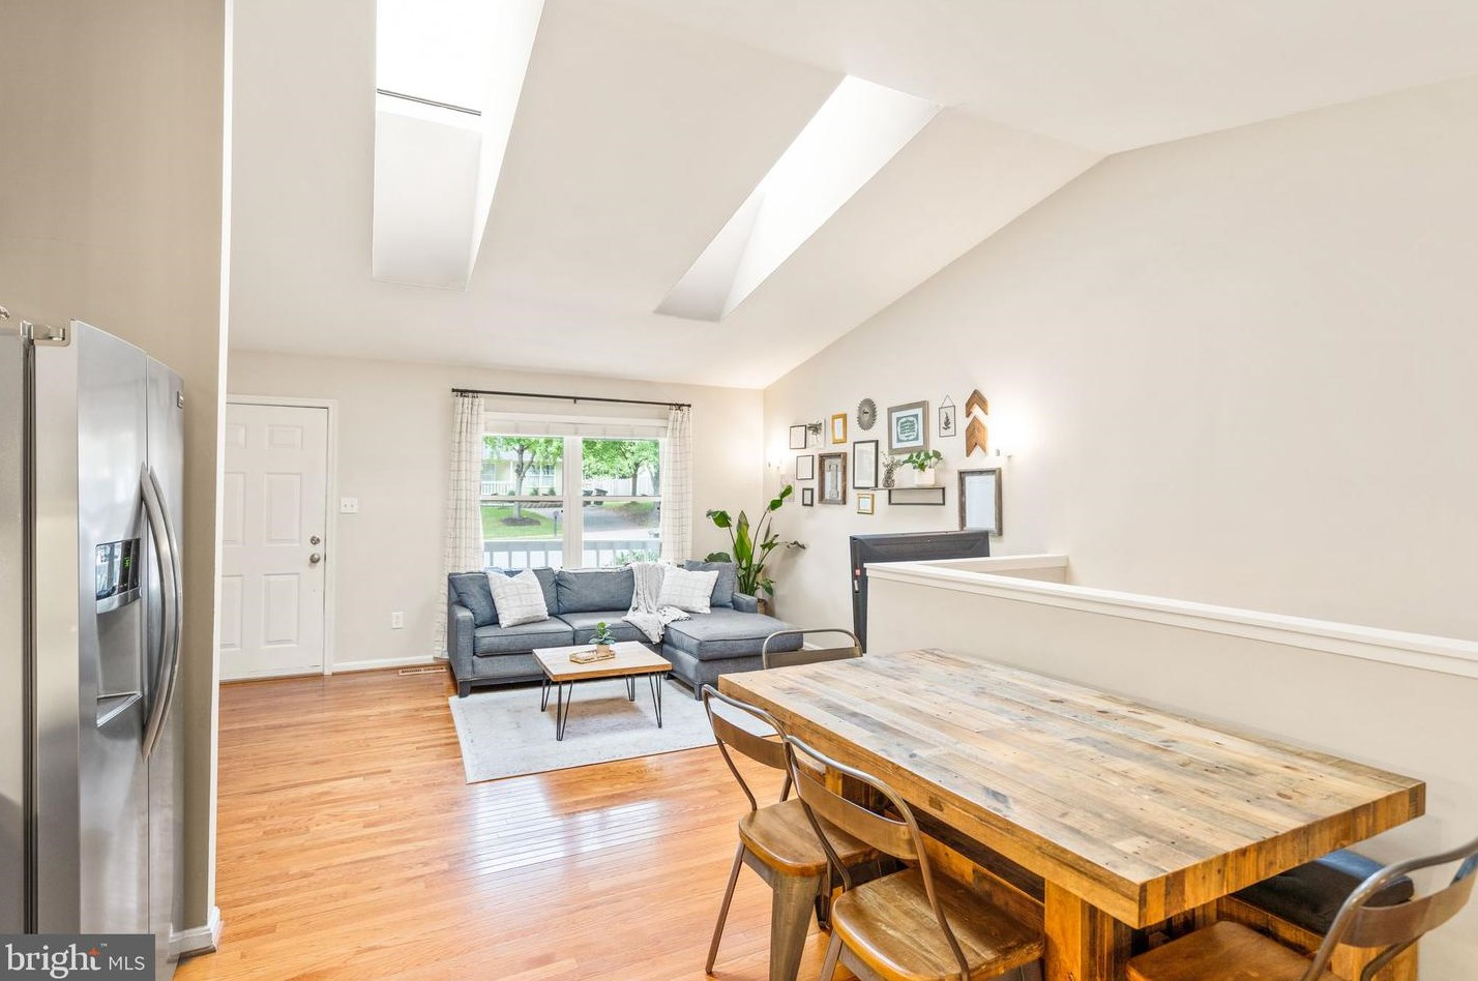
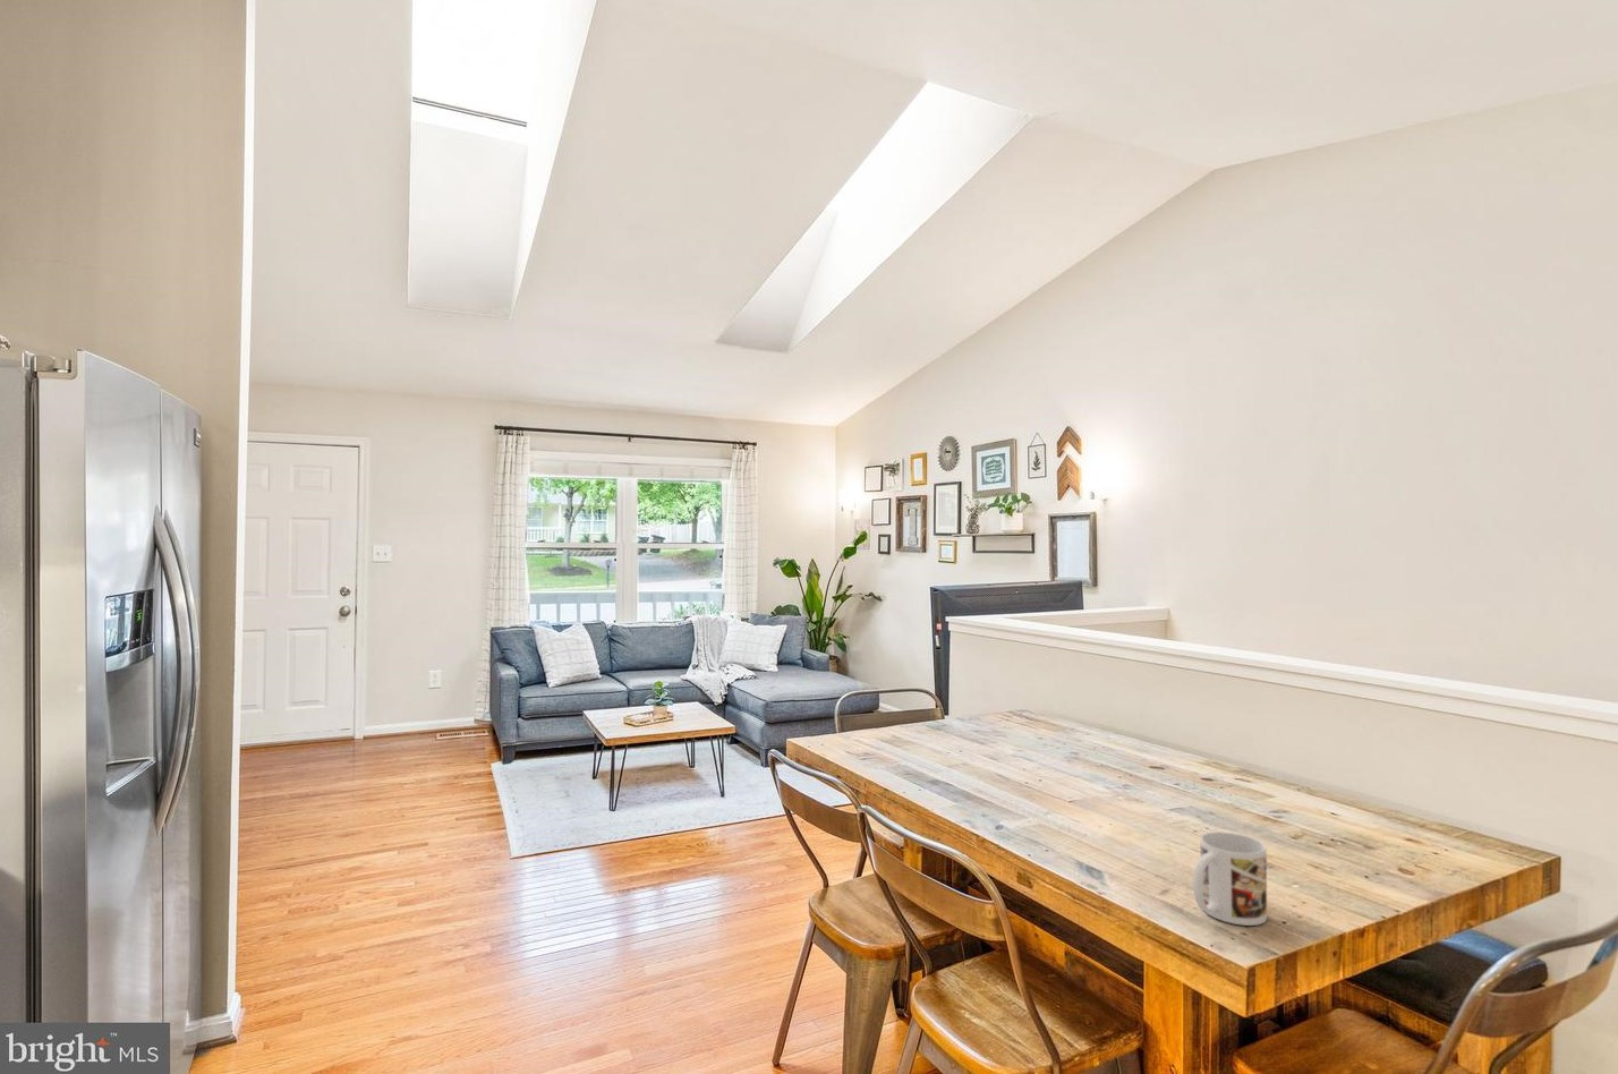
+ mug [1193,831,1268,927]
